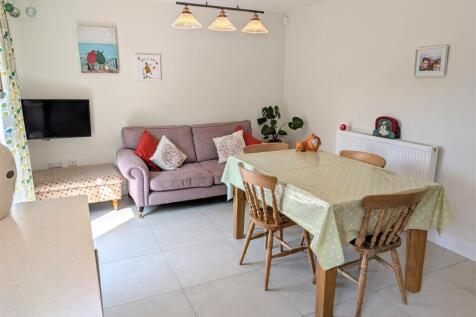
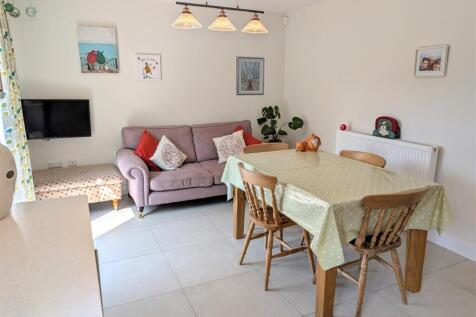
+ picture frame [235,55,265,96]
